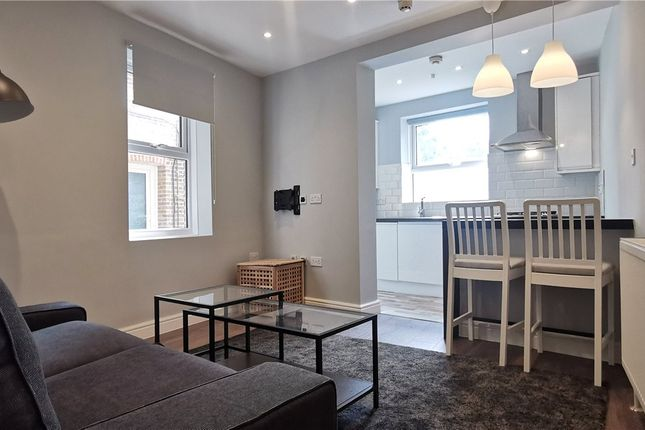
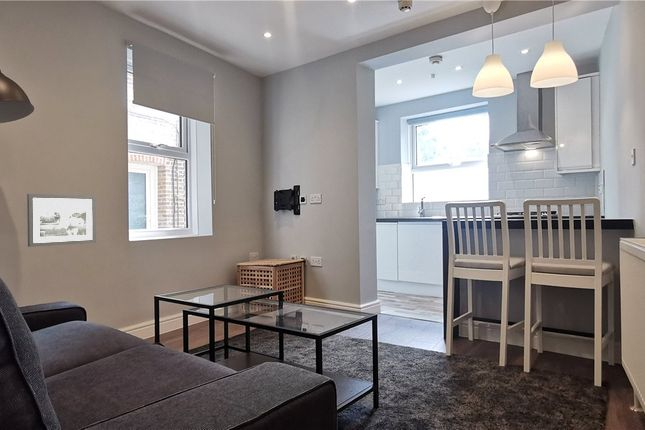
+ picture frame [26,193,97,248]
